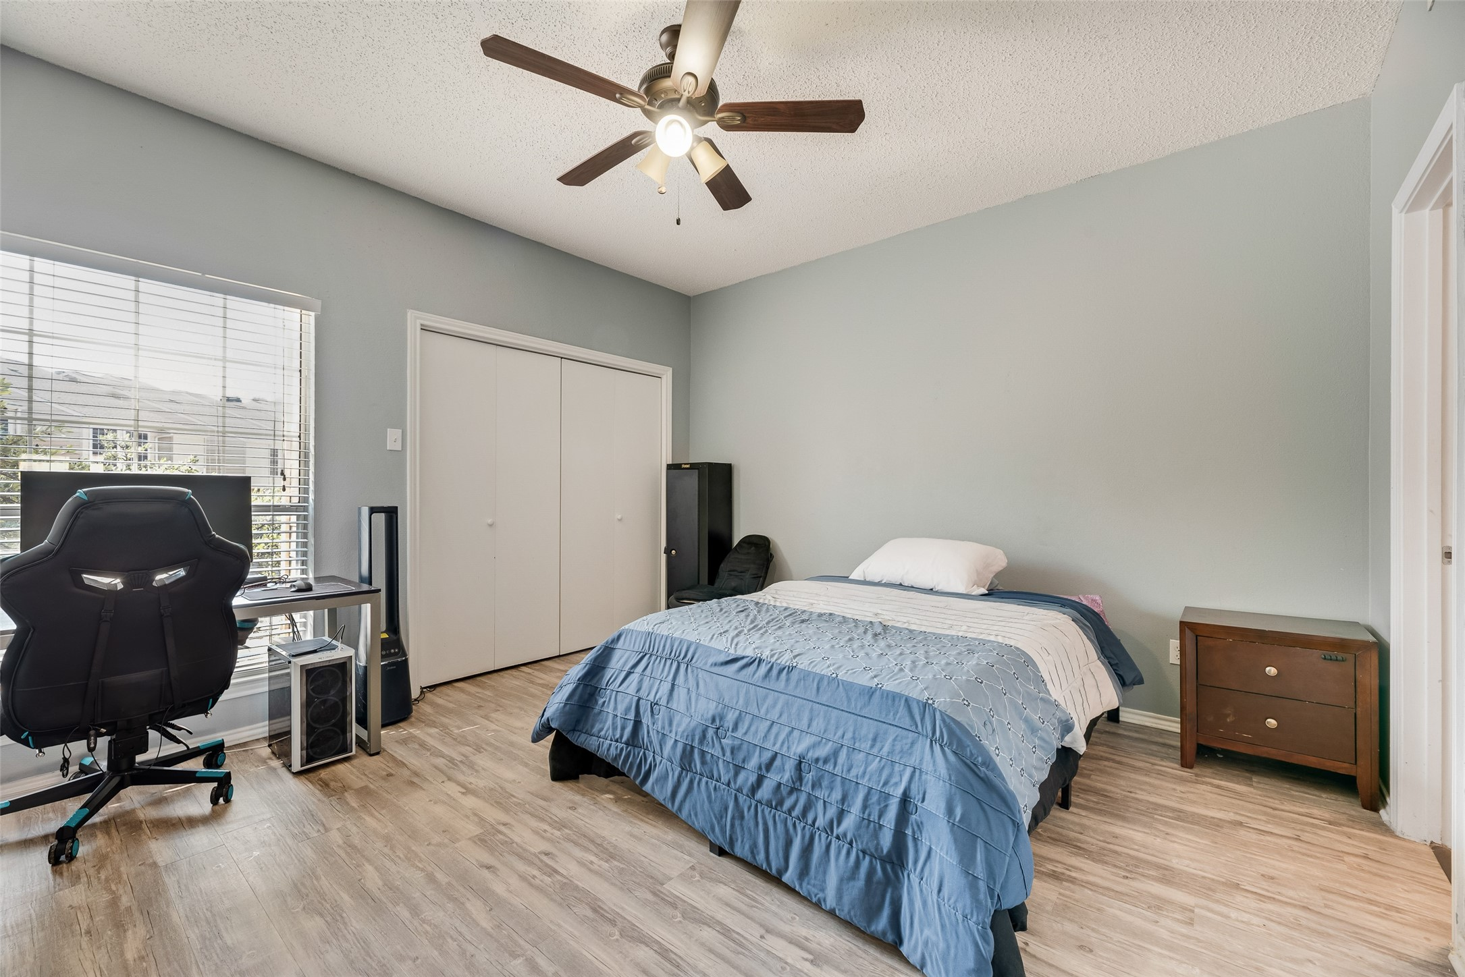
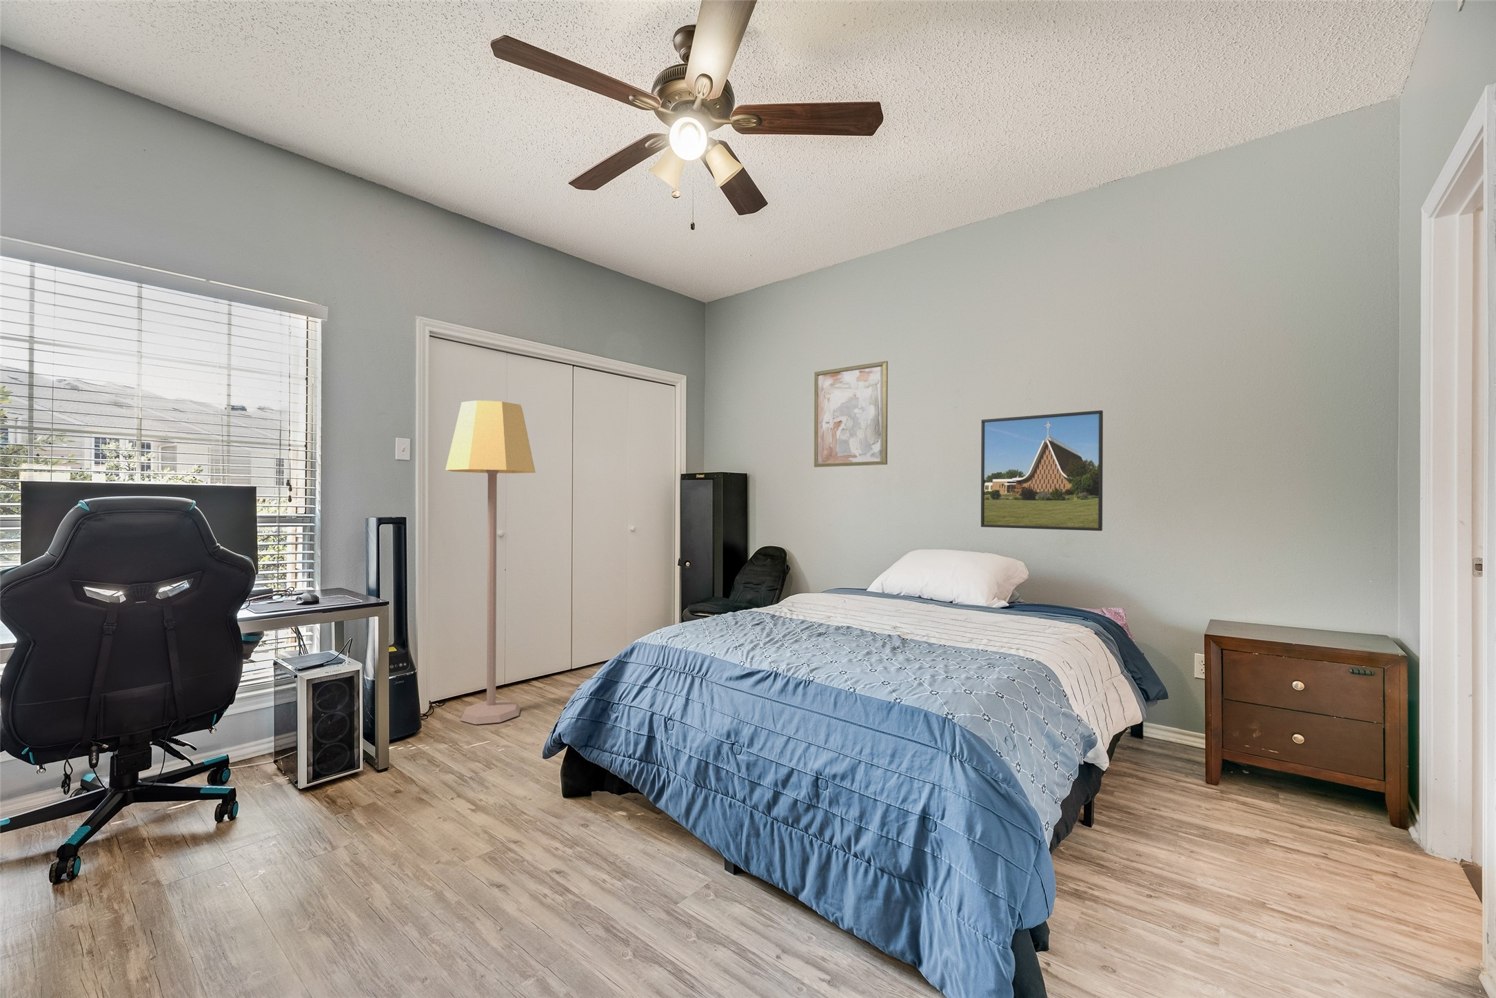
+ lamp [444,400,536,725]
+ wall art [813,361,889,468]
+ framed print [980,410,1104,531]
